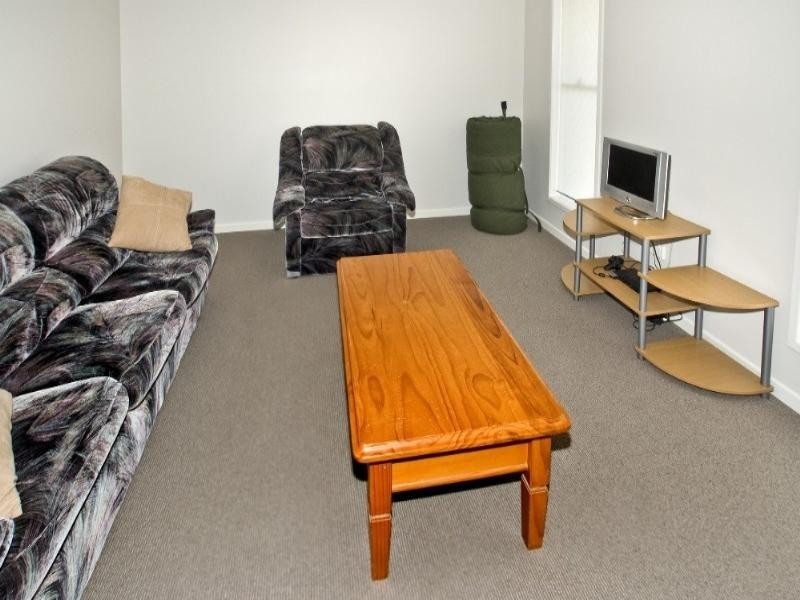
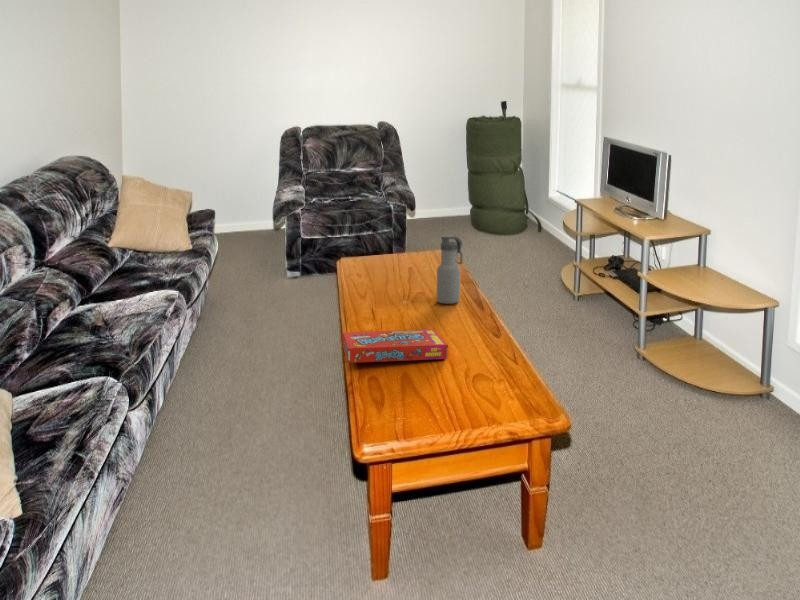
+ water bottle [436,235,463,305]
+ snack box [341,328,449,364]
